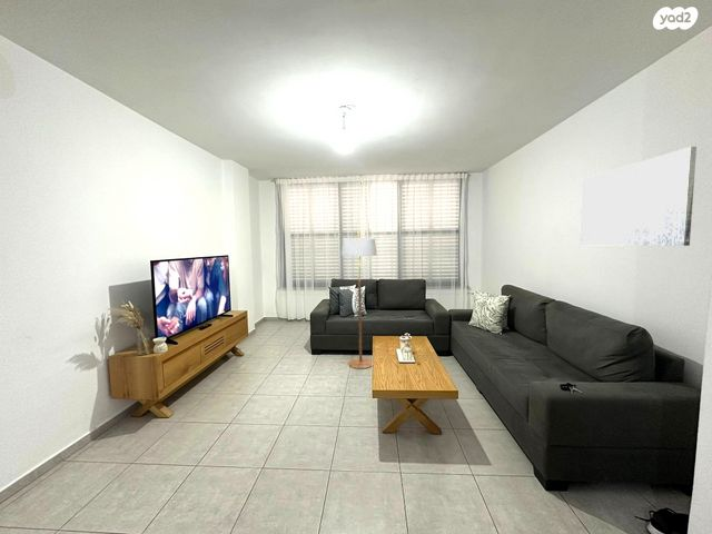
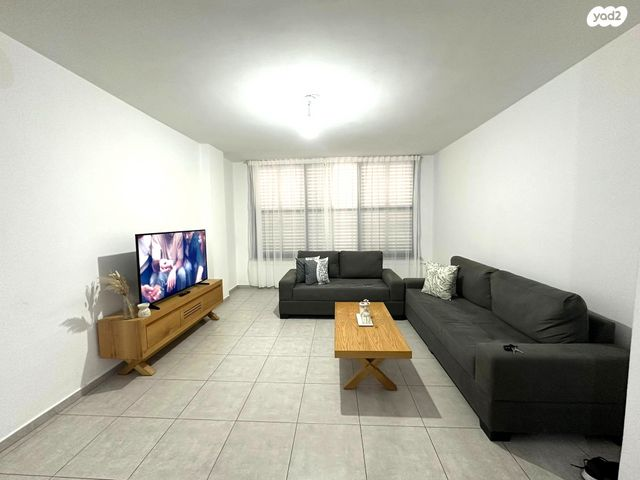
- wall art [578,146,698,247]
- floor lamp [340,230,378,370]
